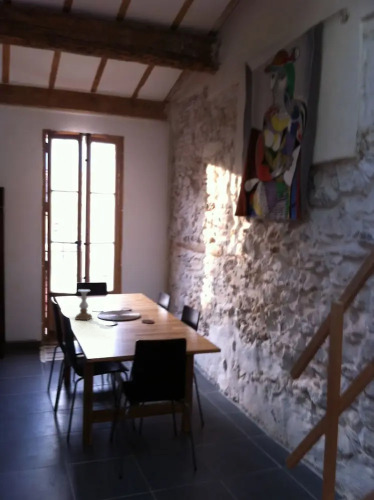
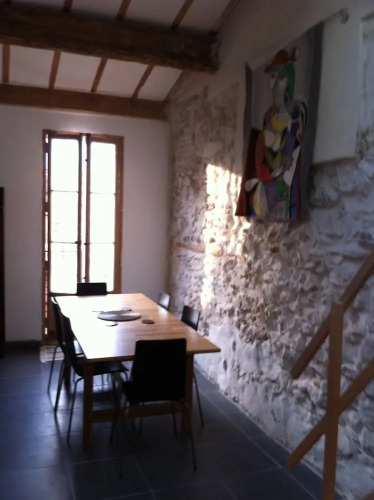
- candle holder [74,288,93,321]
